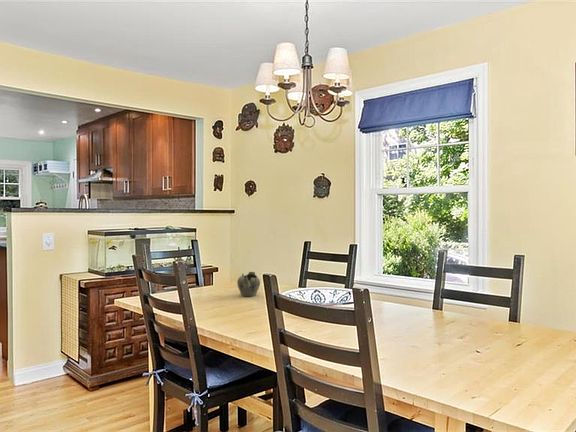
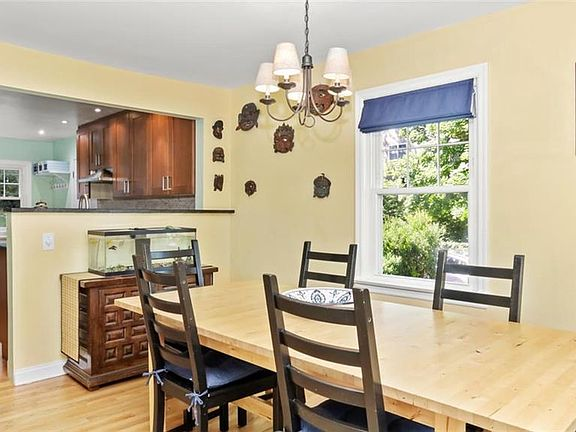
- teapot [236,271,261,297]
